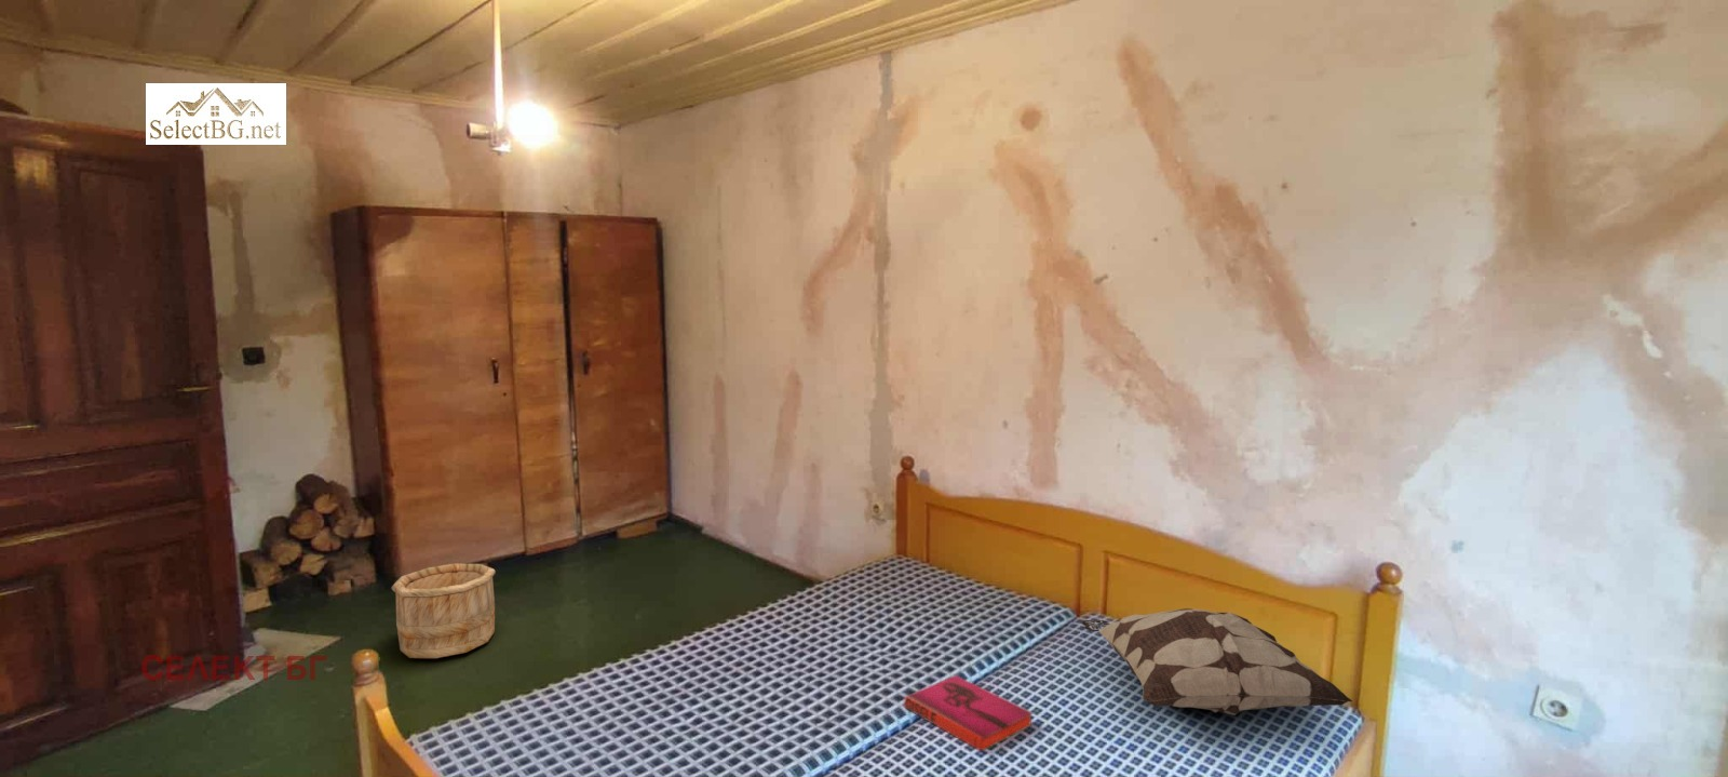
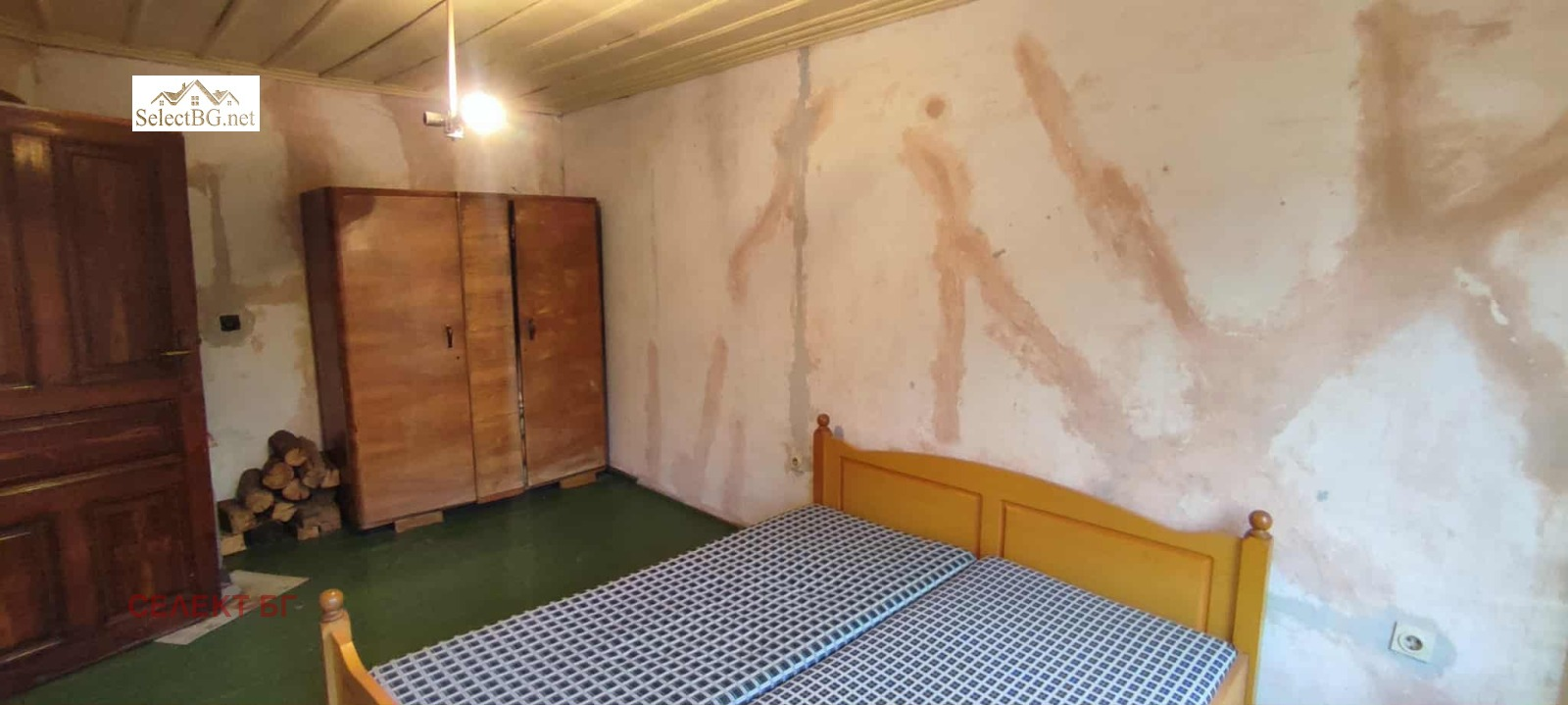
- hardback book [903,675,1034,752]
- wooden bucket [391,562,497,659]
- decorative pillow [1080,607,1353,716]
